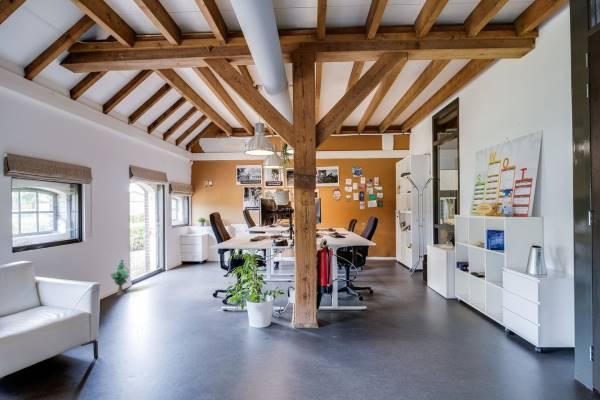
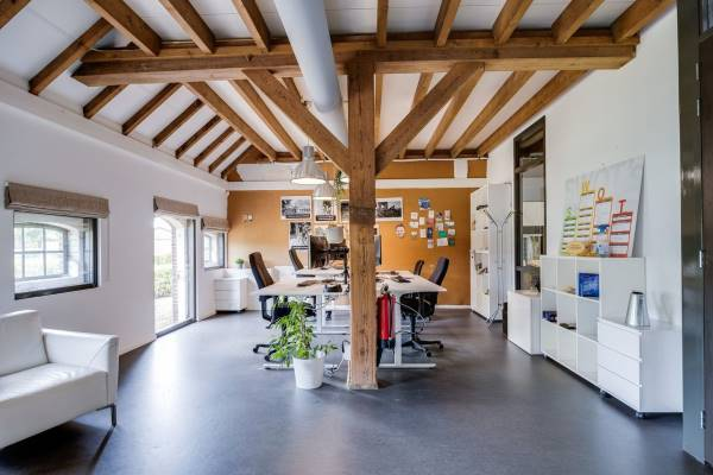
- decorative plant [109,259,131,296]
